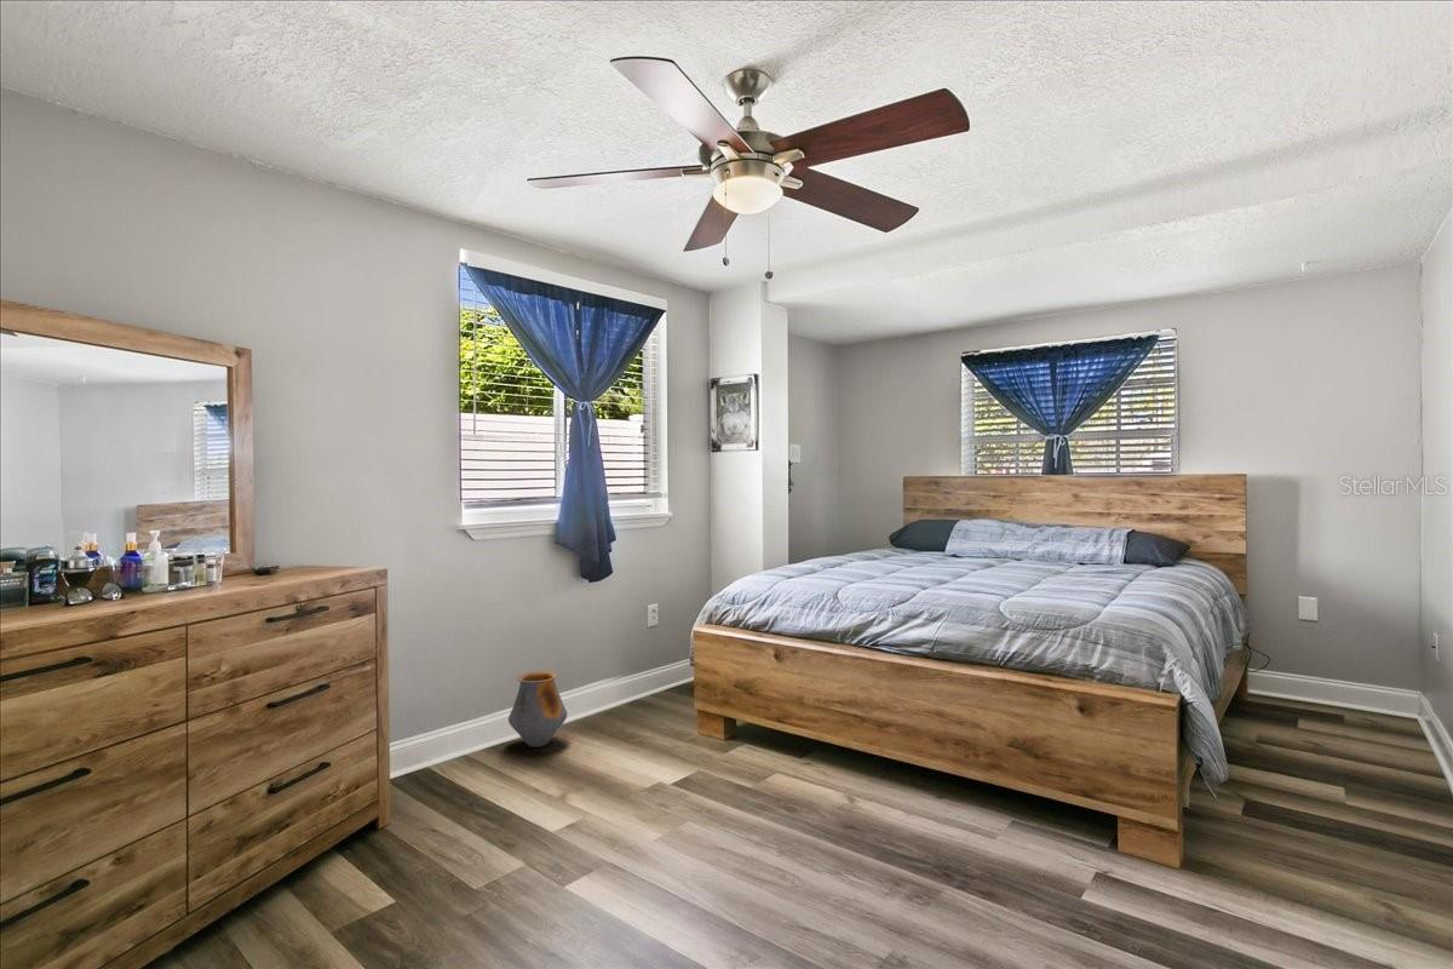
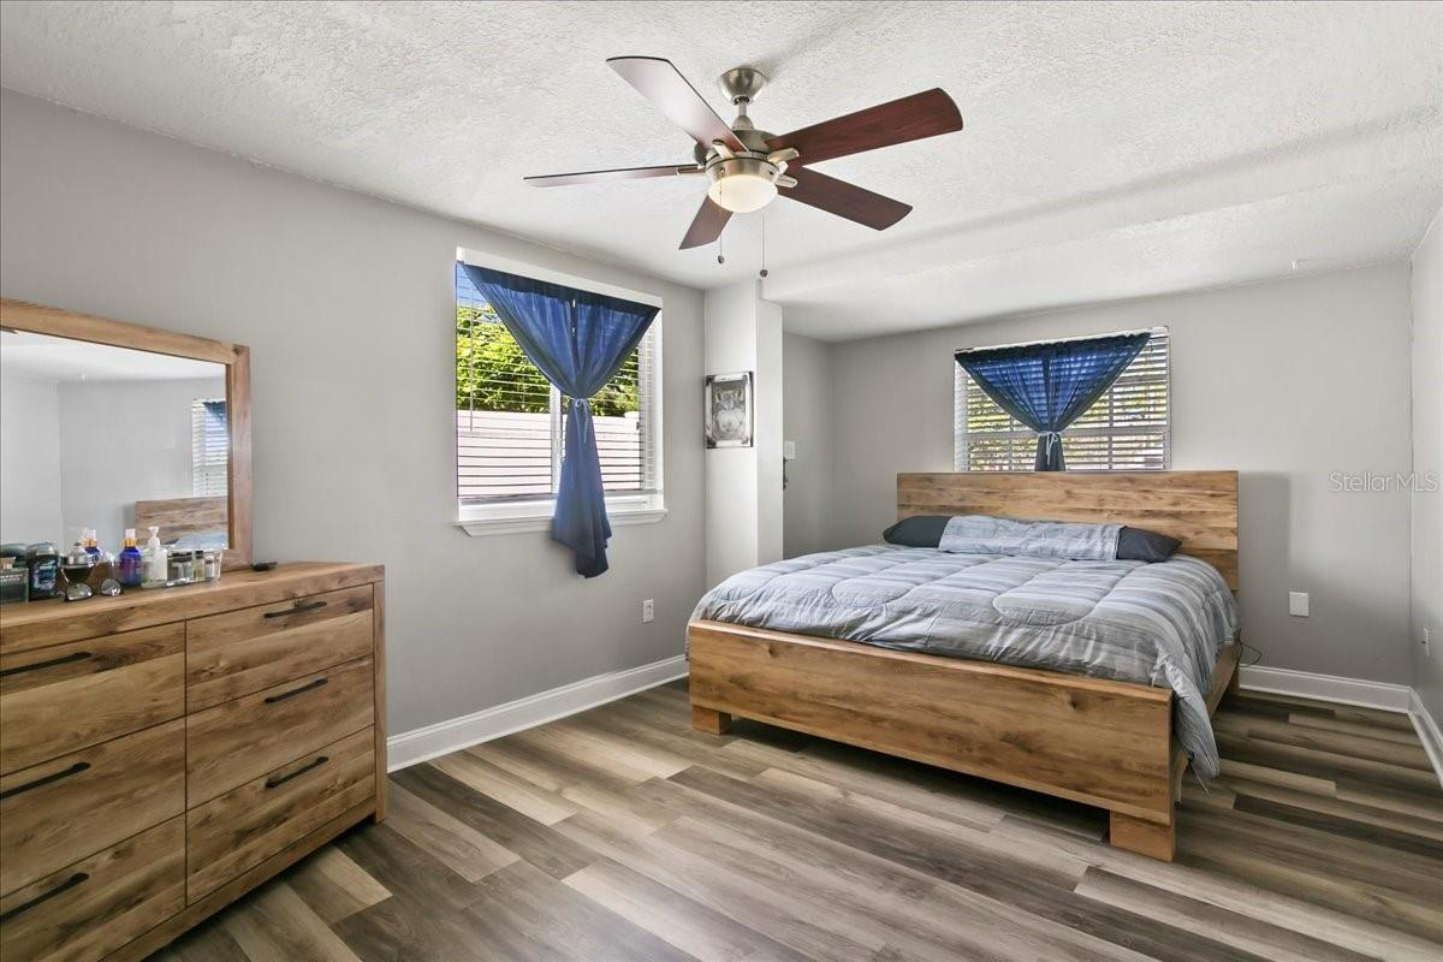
- vase [507,670,568,749]
